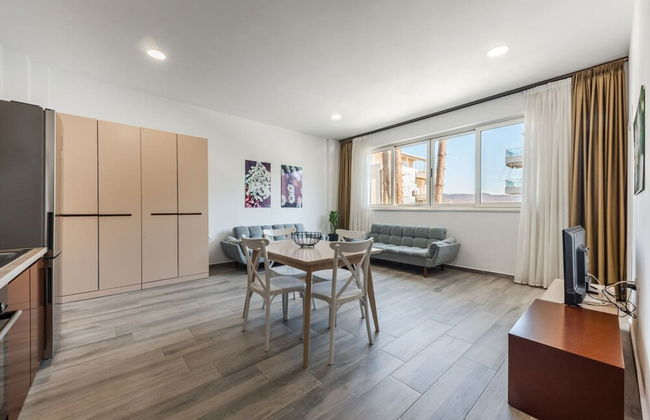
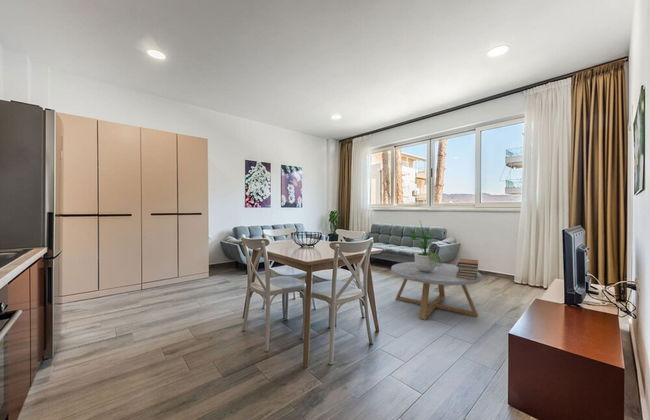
+ coffee table [390,261,483,321]
+ book stack [456,258,479,279]
+ potted plant [407,221,442,272]
